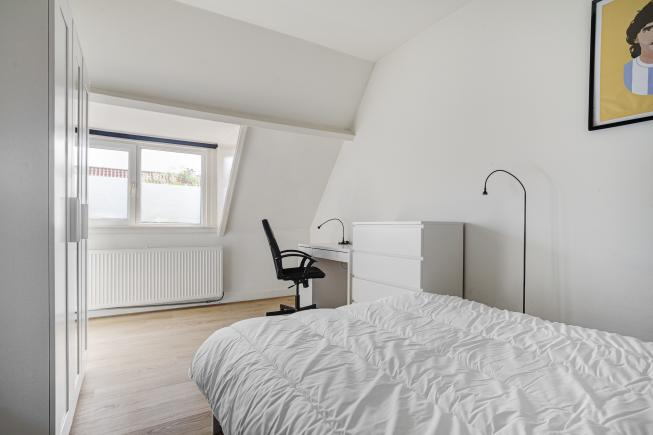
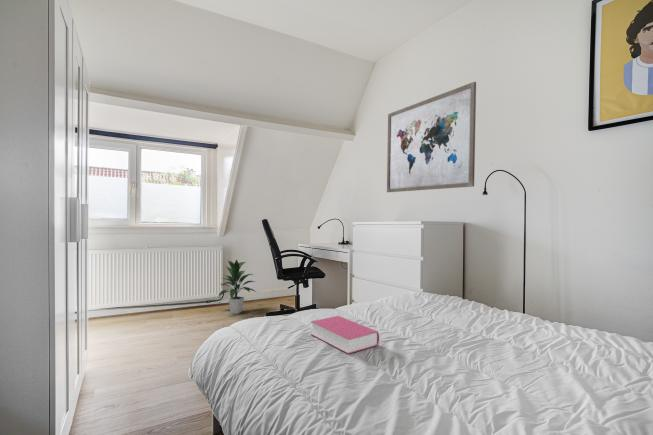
+ wall art [386,81,477,193]
+ indoor plant [218,258,257,315]
+ book [310,315,380,355]
